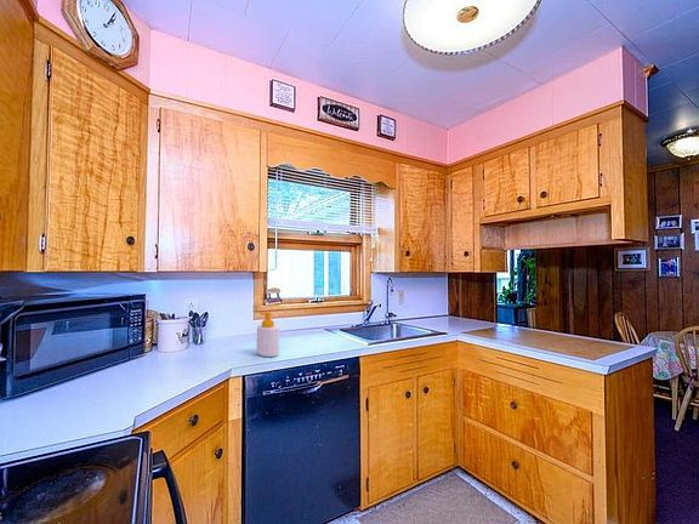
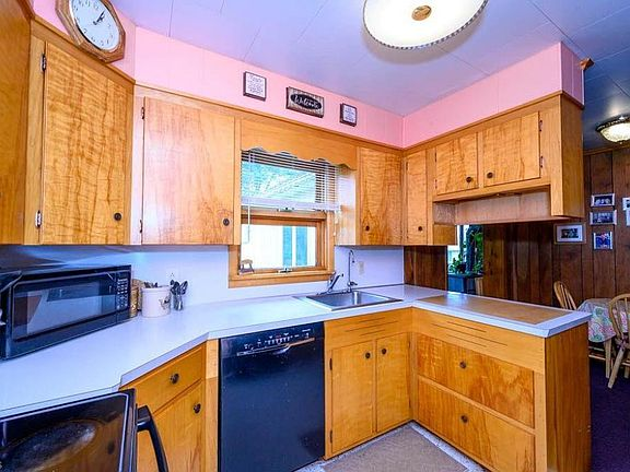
- soap bottle [256,311,280,358]
